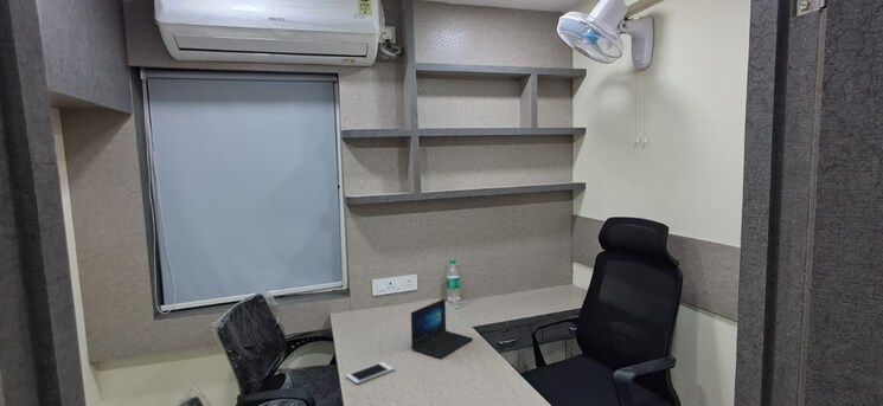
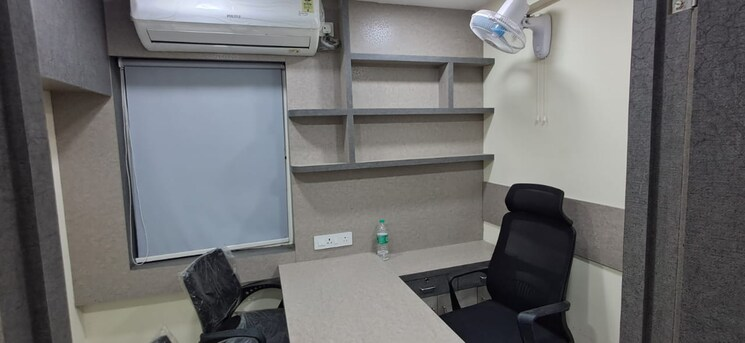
- cell phone [345,361,395,385]
- laptop [410,298,474,359]
